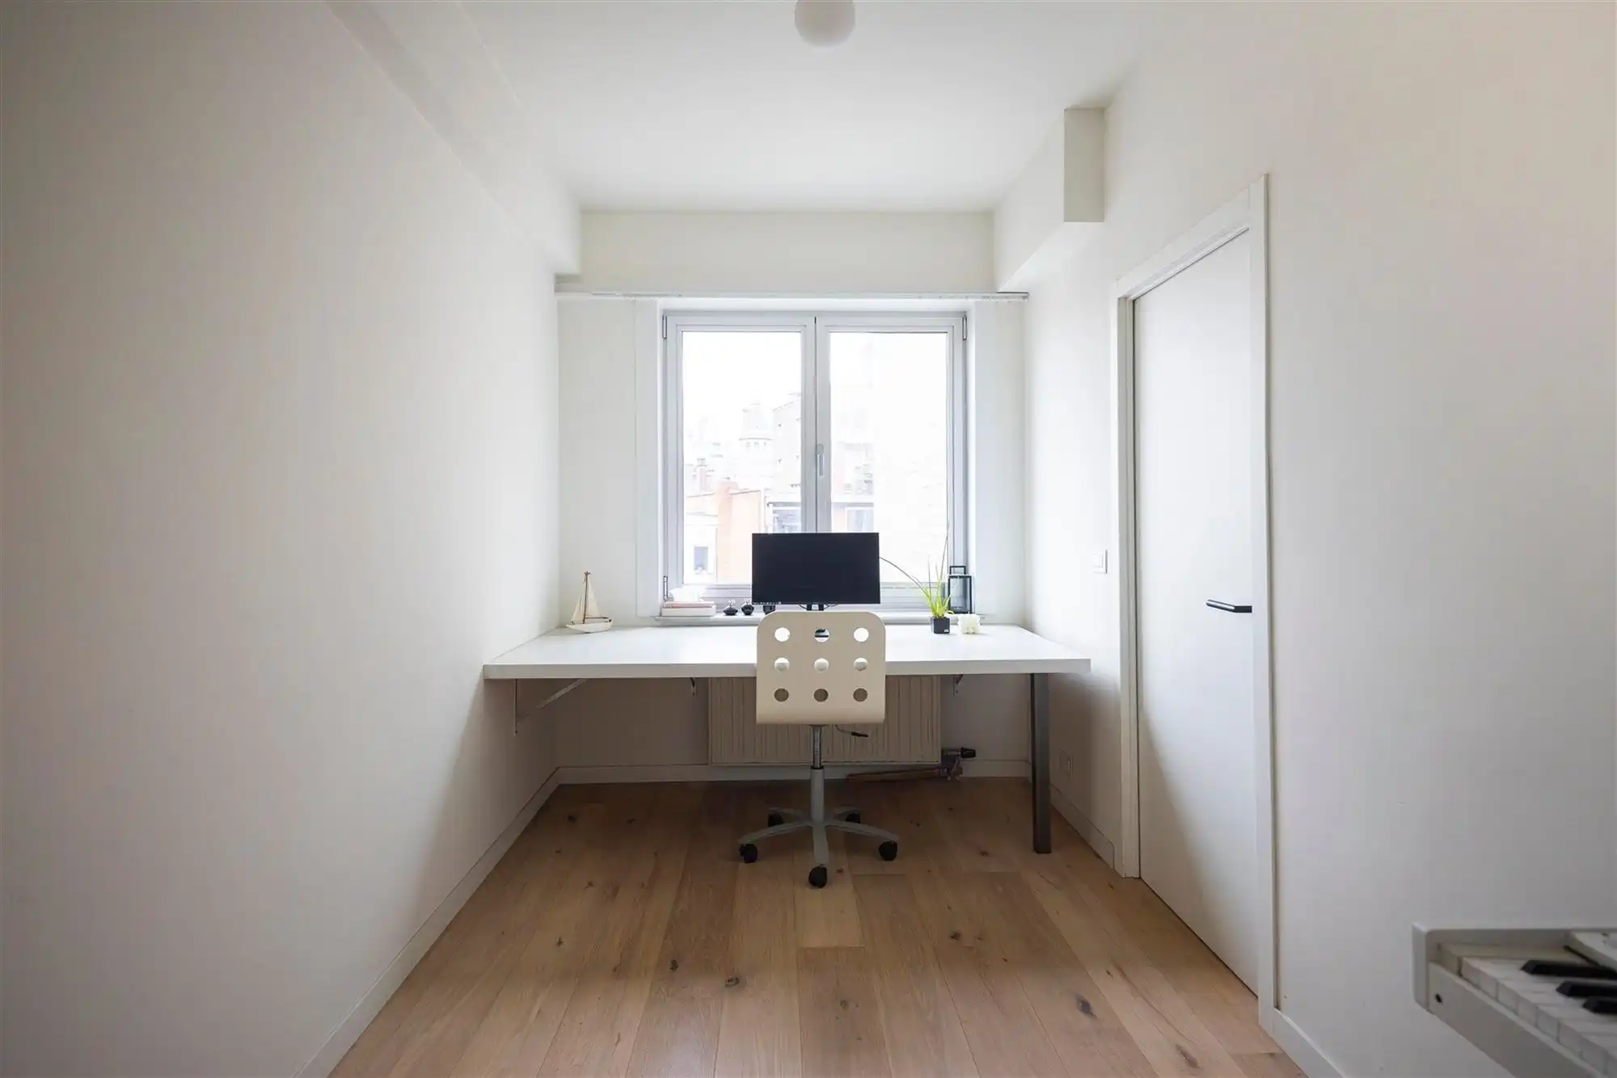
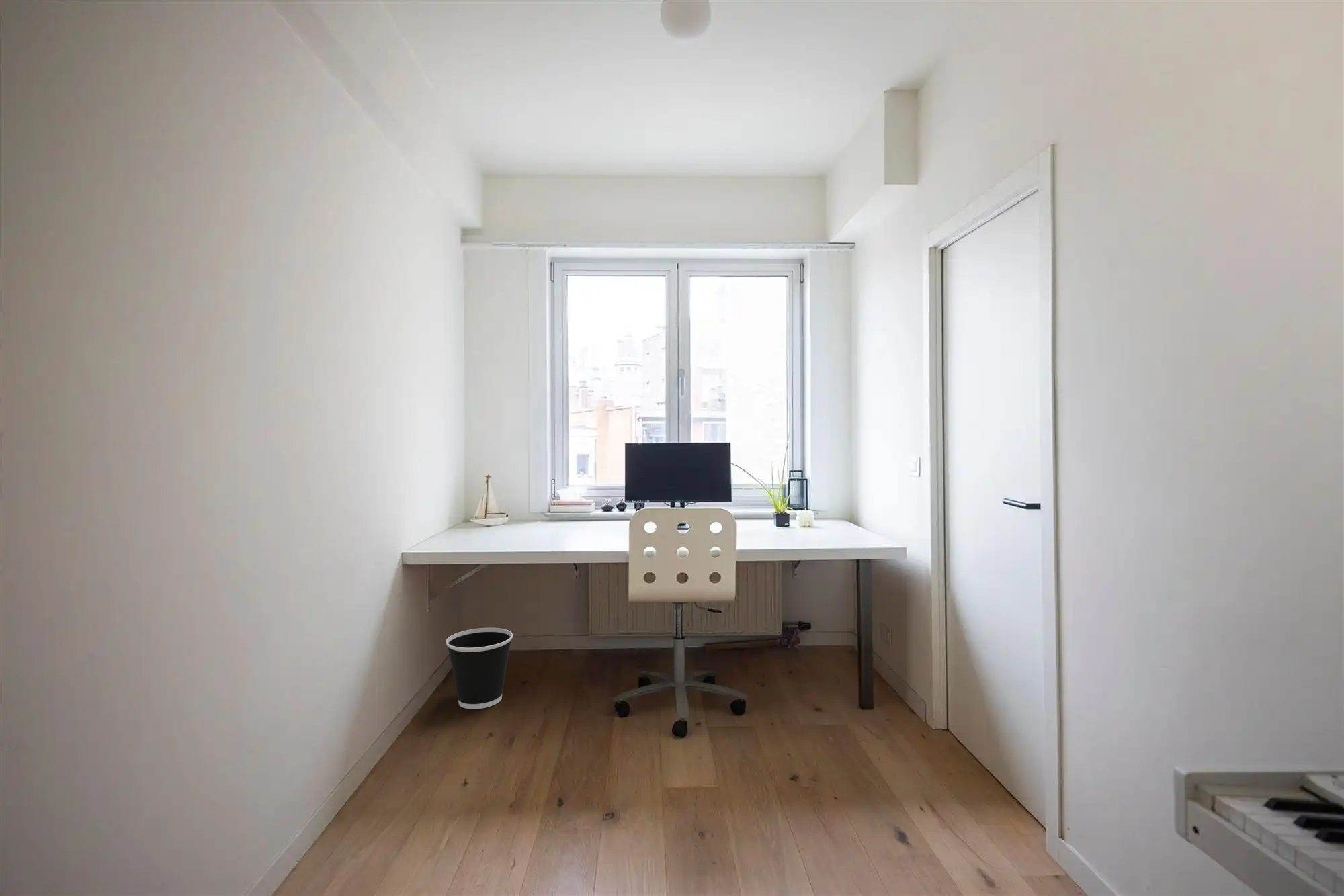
+ wastebasket [446,627,513,710]
